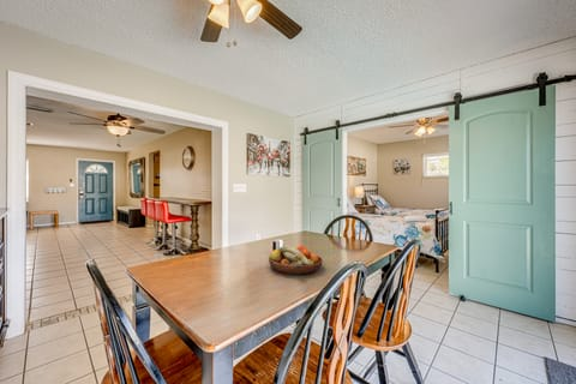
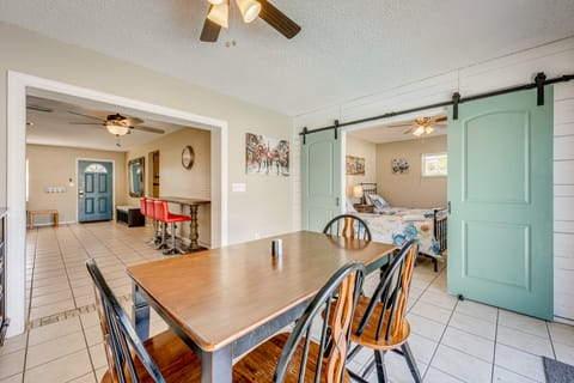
- fruit bowl [268,244,324,276]
